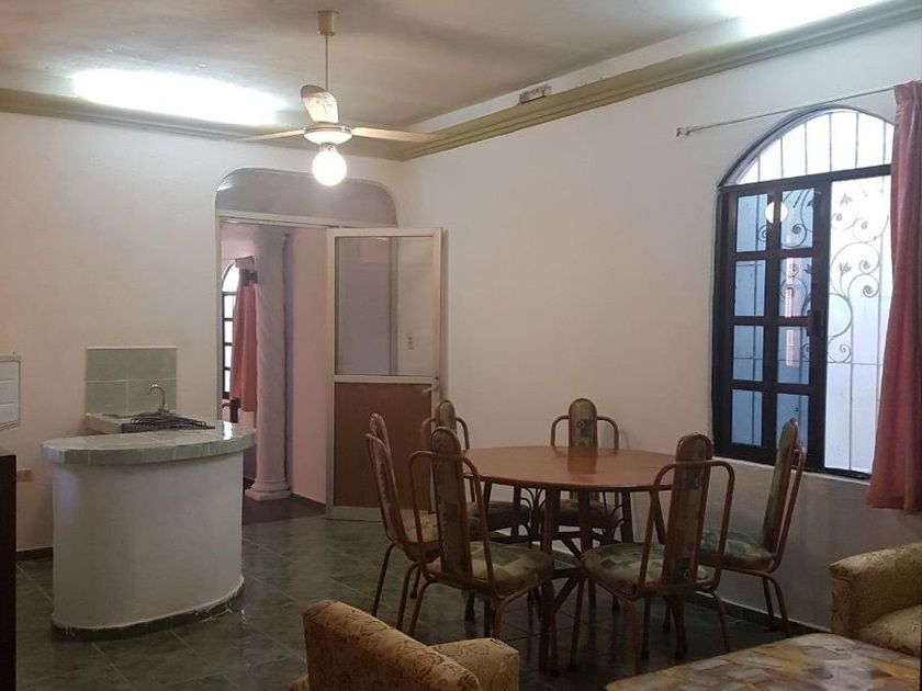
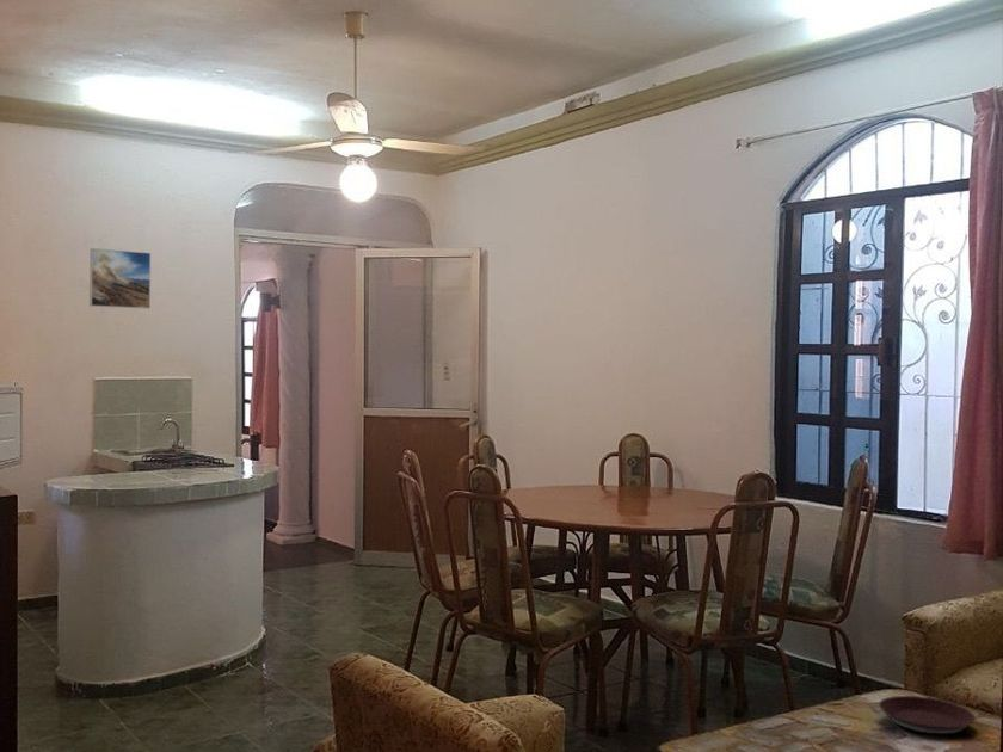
+ plate [878,695,977,735]
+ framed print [88,247,152,310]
